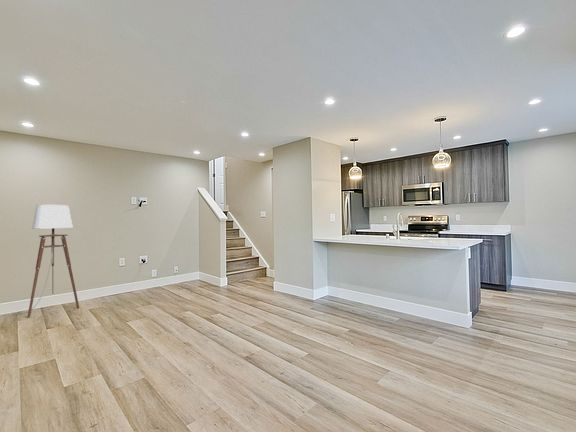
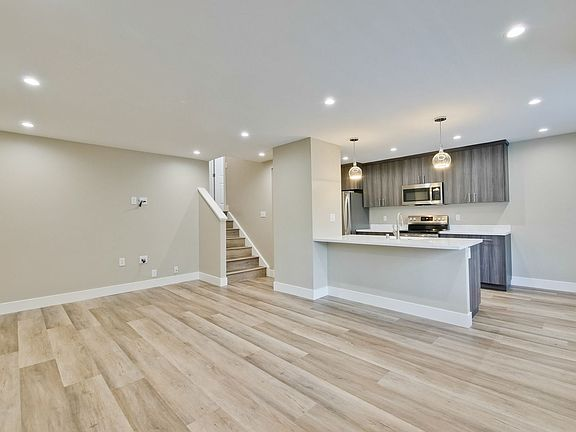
- floor lamp [11,204,80,318]
